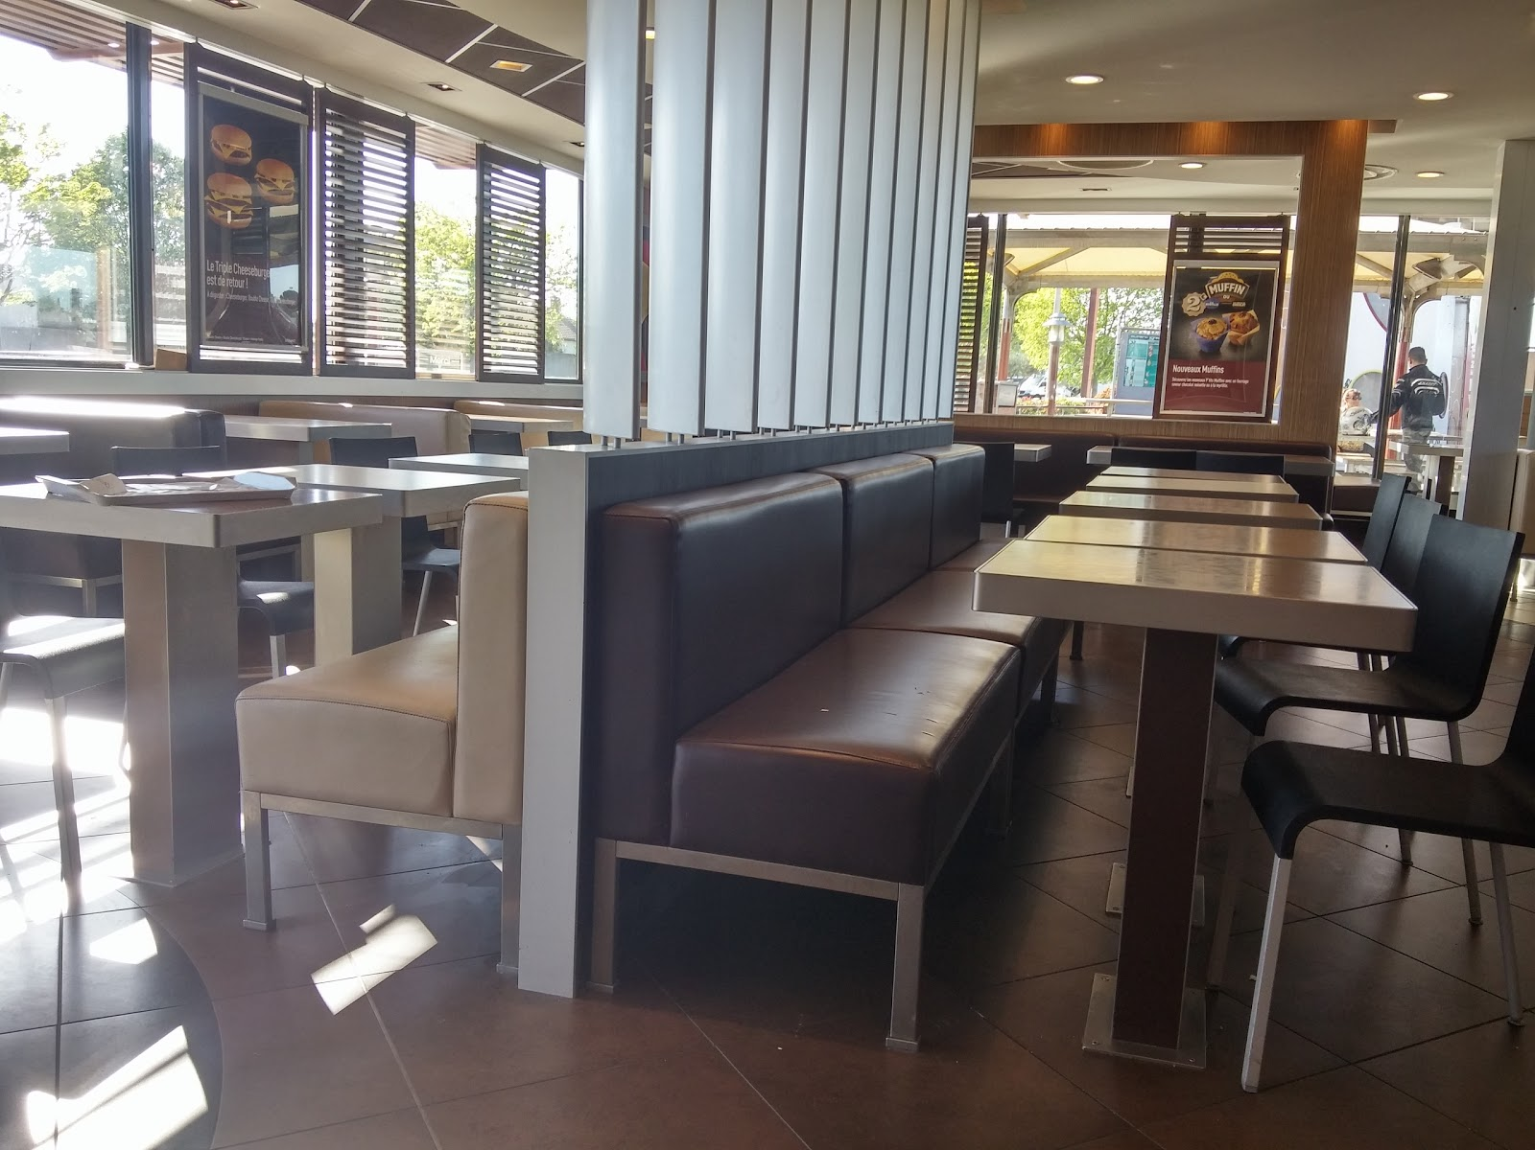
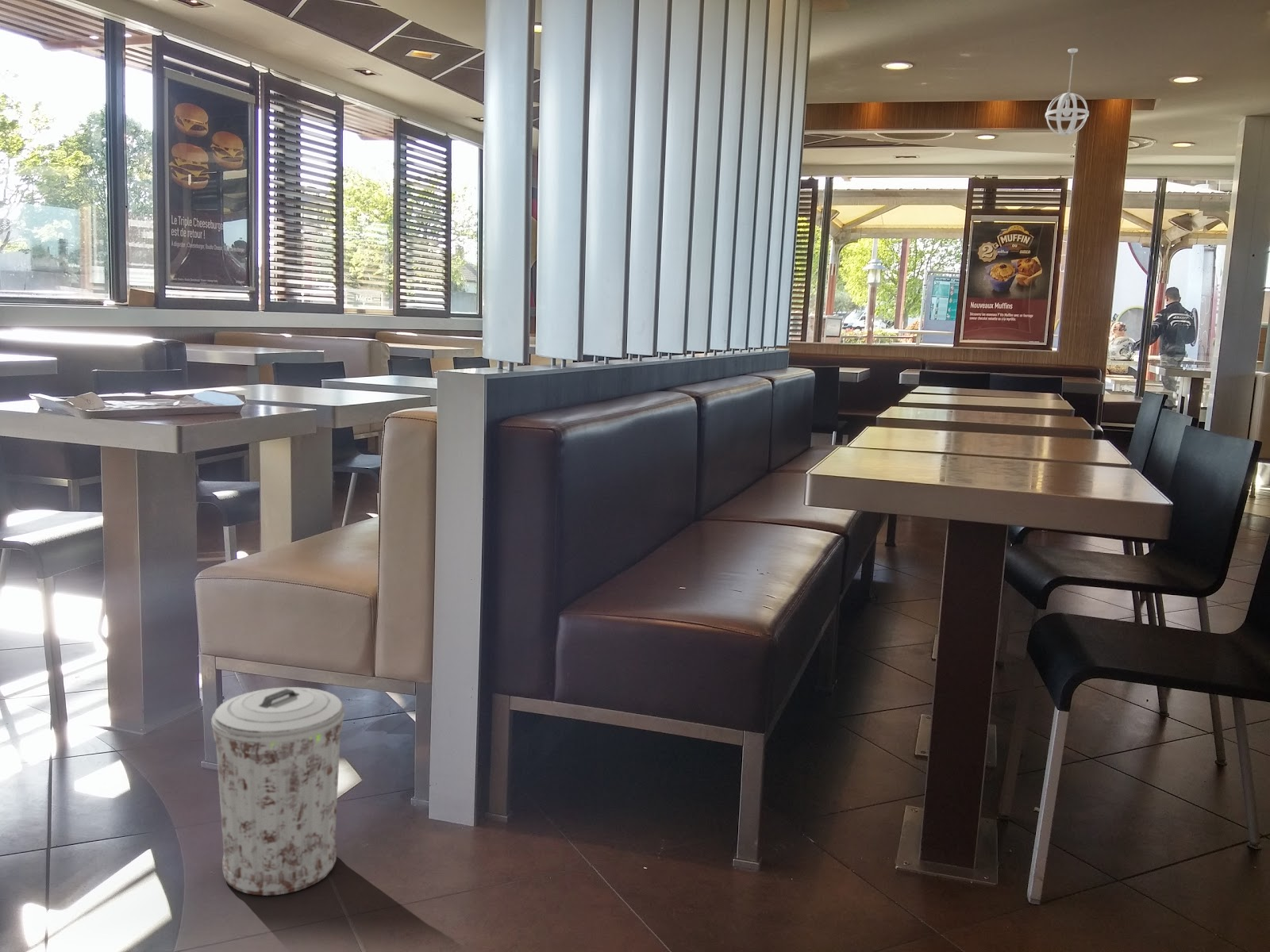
+ trash can [210,686,345,896]
+ pendant light [1045,48,1090,136]
